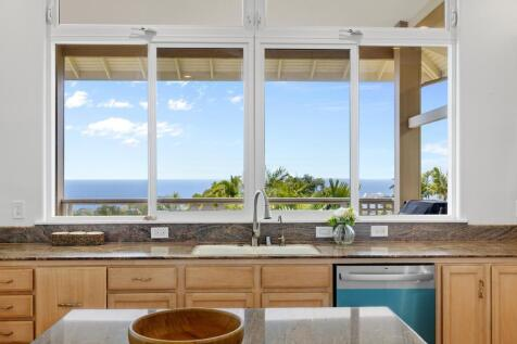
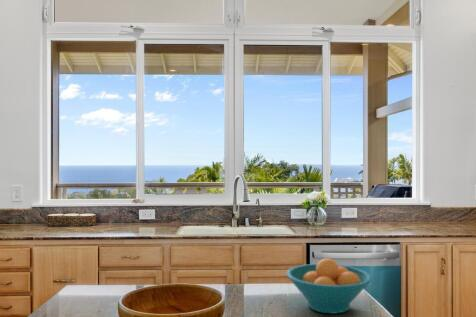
+ fruit bowl [286,257,373,315]
